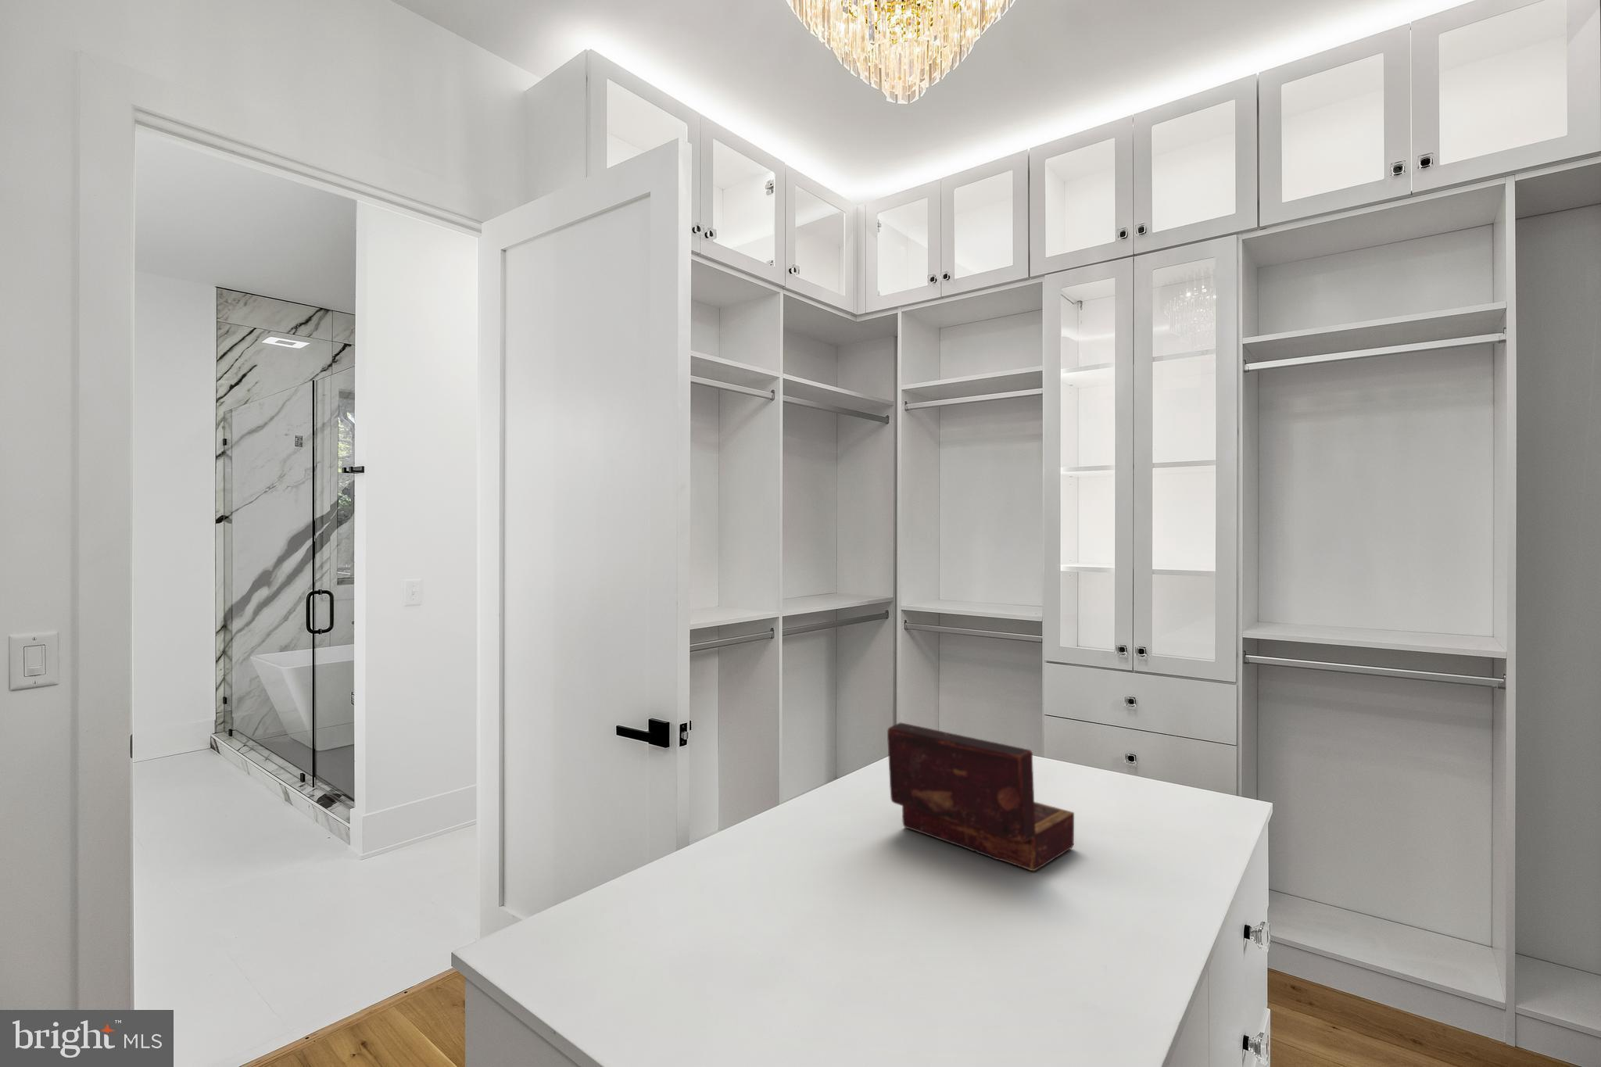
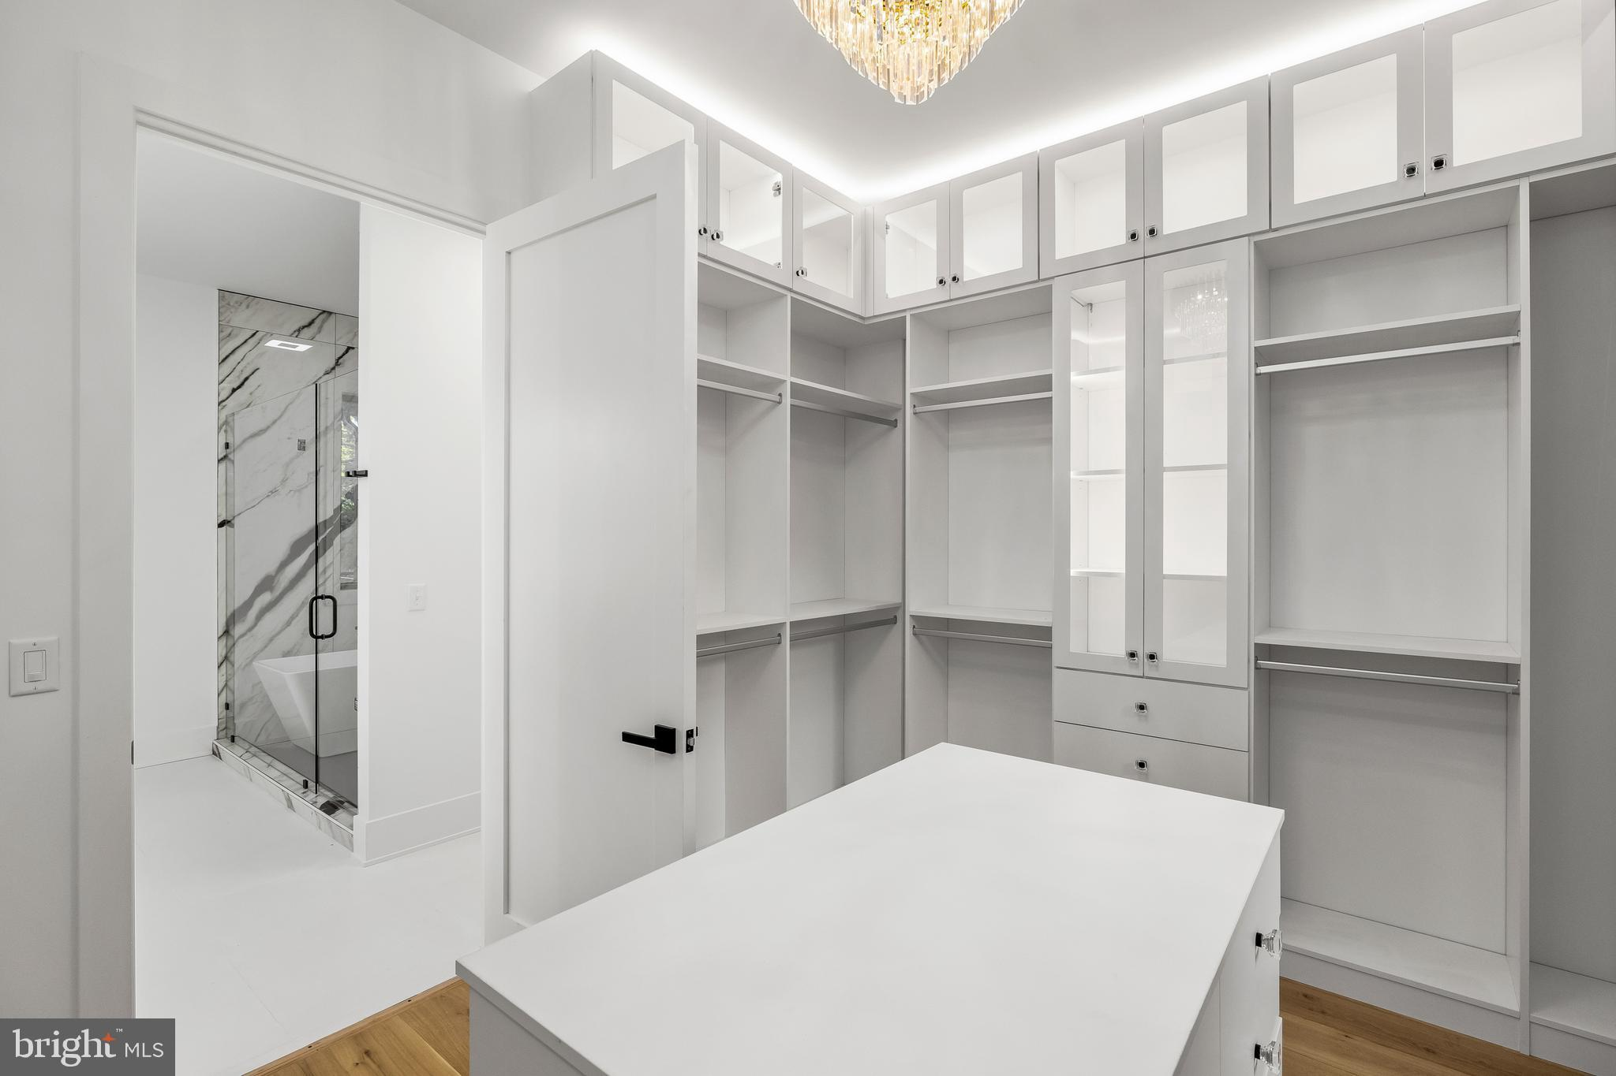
- wooden box [887,722,1075,872]
